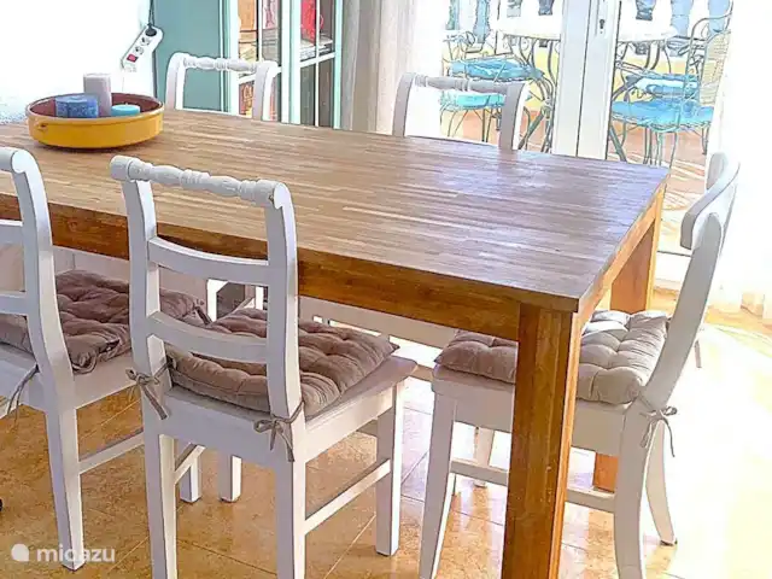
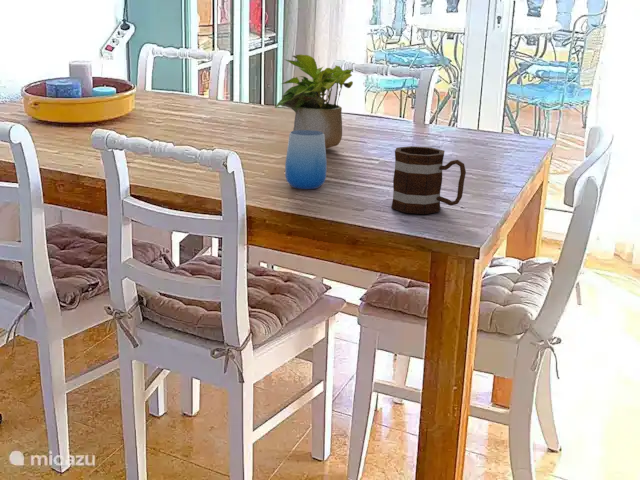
+ potted plant [274,53,354,149]
+ cup [284,130,328,190]
+ mug [390,145,467,215]
